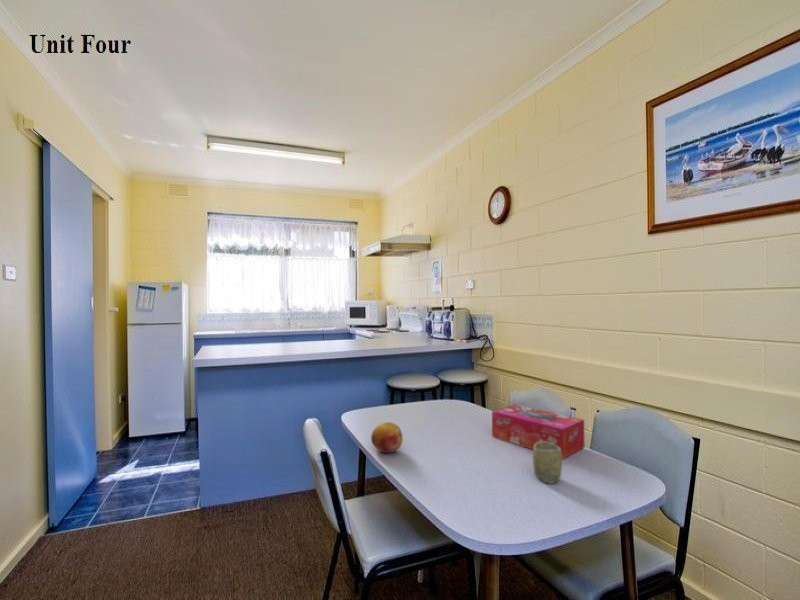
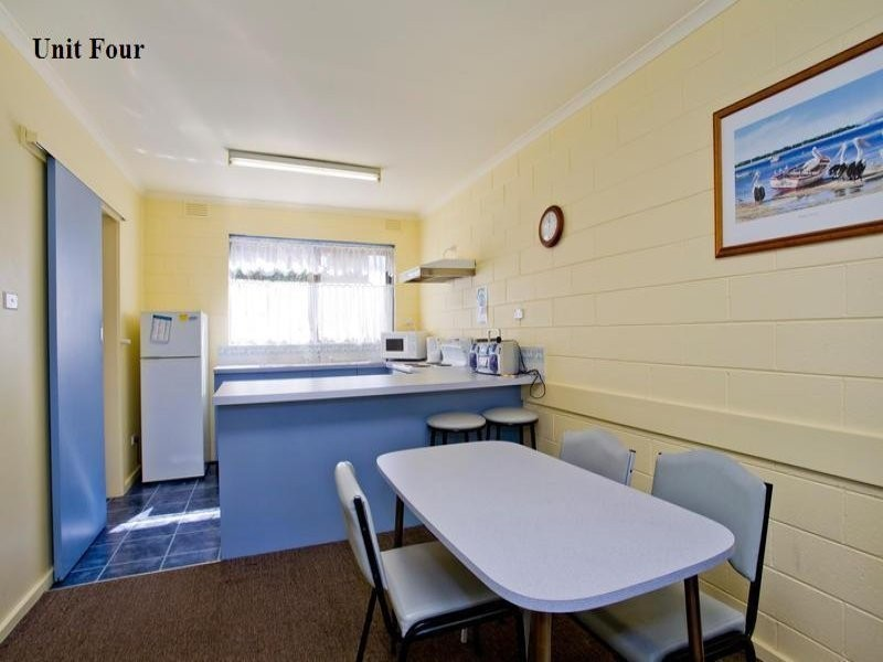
- cup [532,441,563,485]
- fruit [370,421,404,454]
- tissue box [491,404,586,459]
